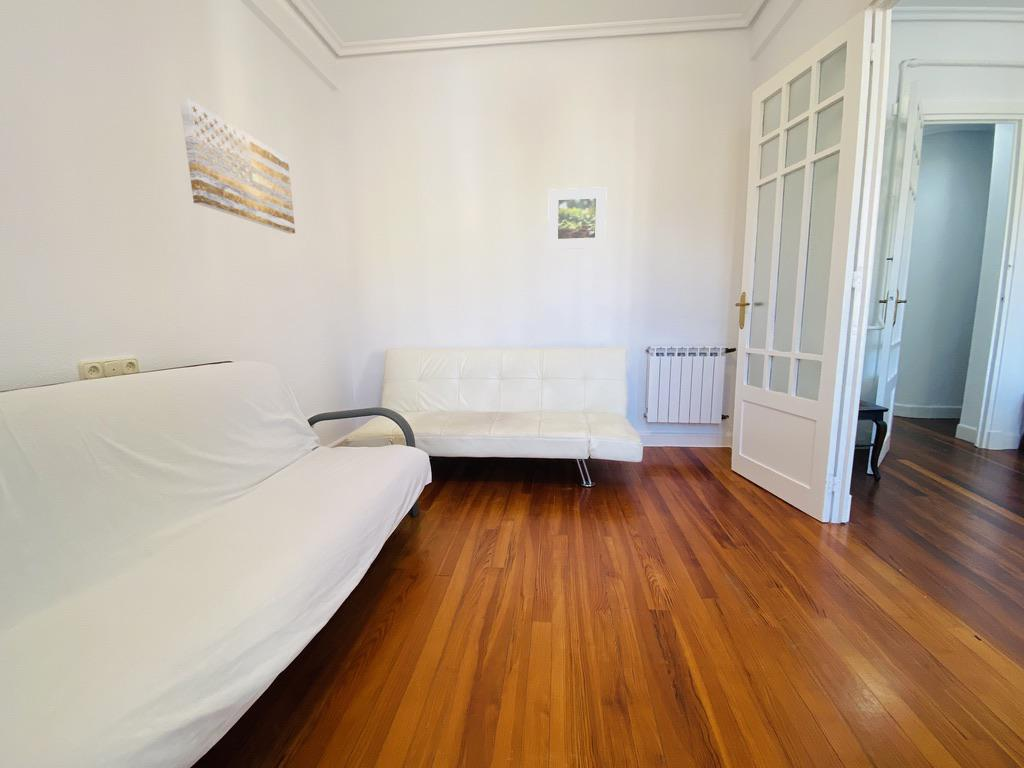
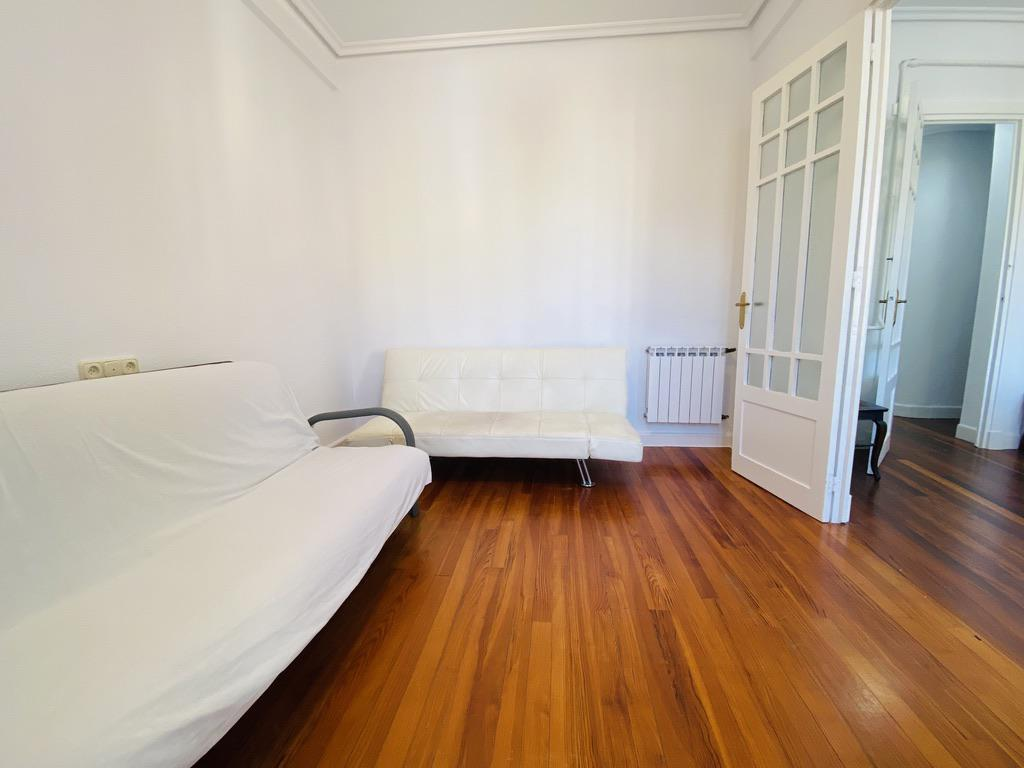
- wall art [179,98,296,235]
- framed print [547,186,608,250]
